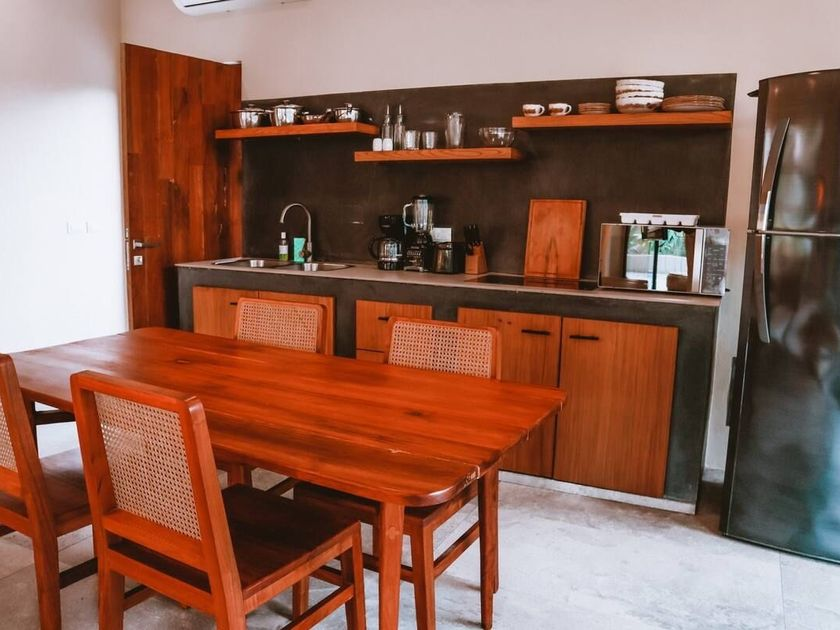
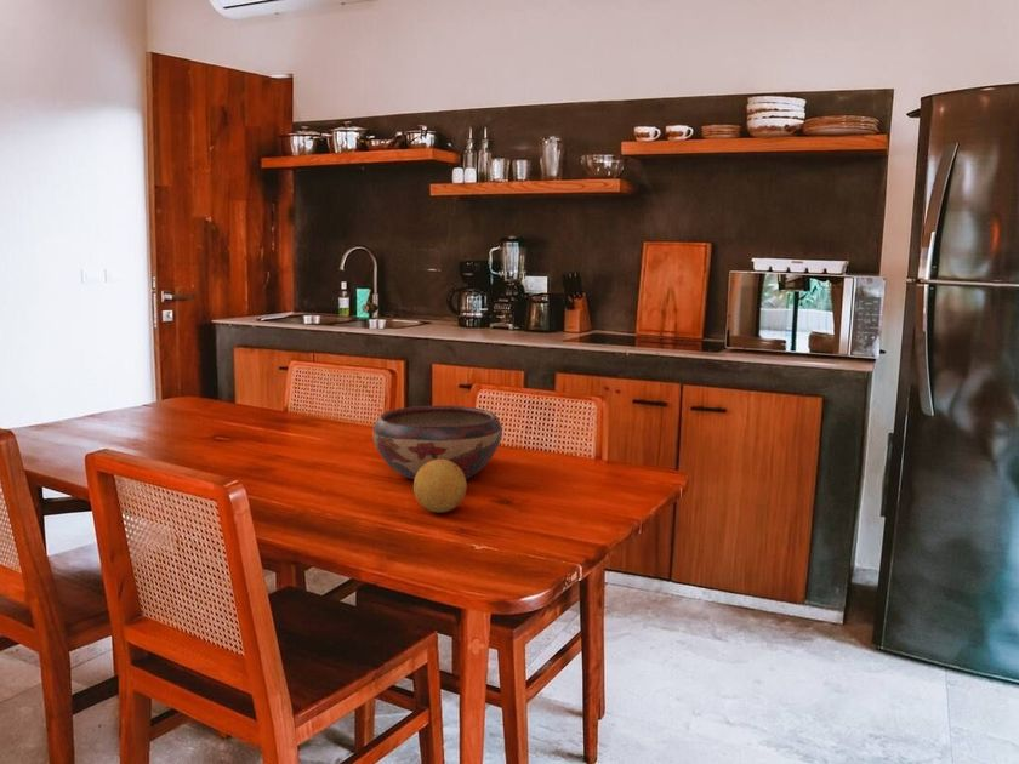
+ fruit [412,460,468,514]
+ decorative bowl [371,405,503,481]
